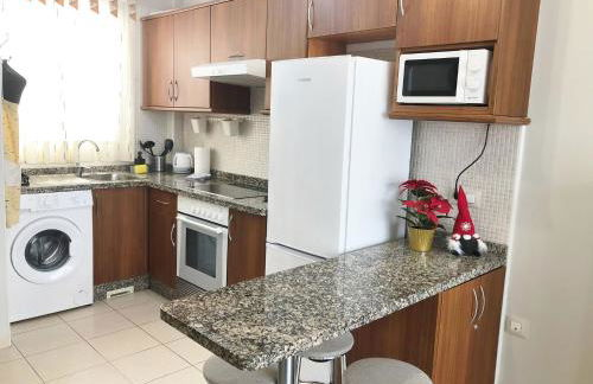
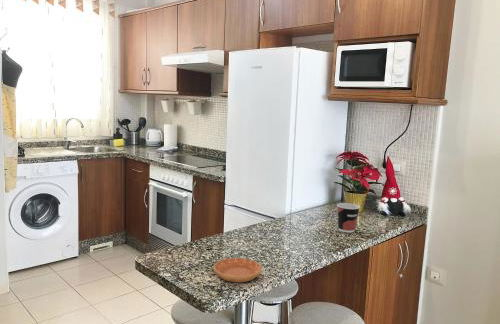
+ saucer [213,257,263,283]
+ cup [336,202,361,234]
